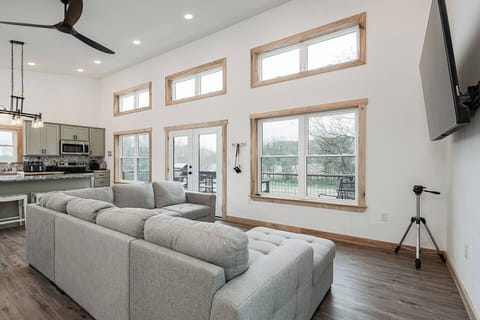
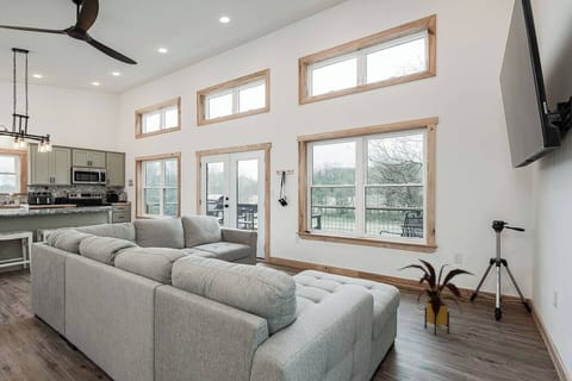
+ house plant [398,258,475,337]
